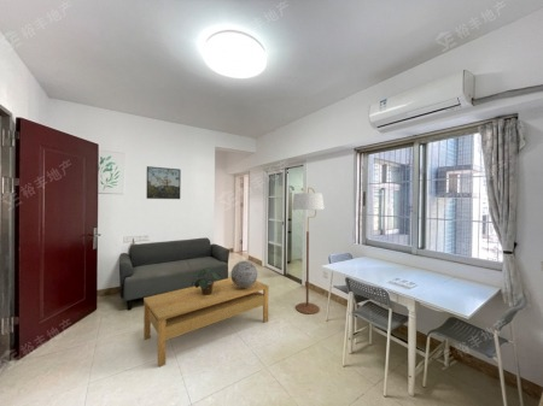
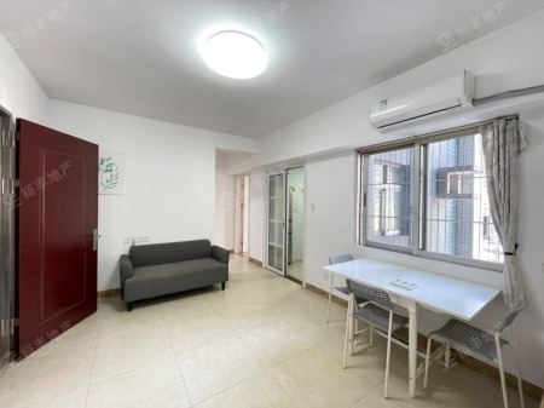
- coffee table [142,277,270,367]
- decorative sphere [229,260,258,288]
- floor lamp [291,187,326,316]
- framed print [145,165,182,200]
- potted plant [191,266,223,295]
